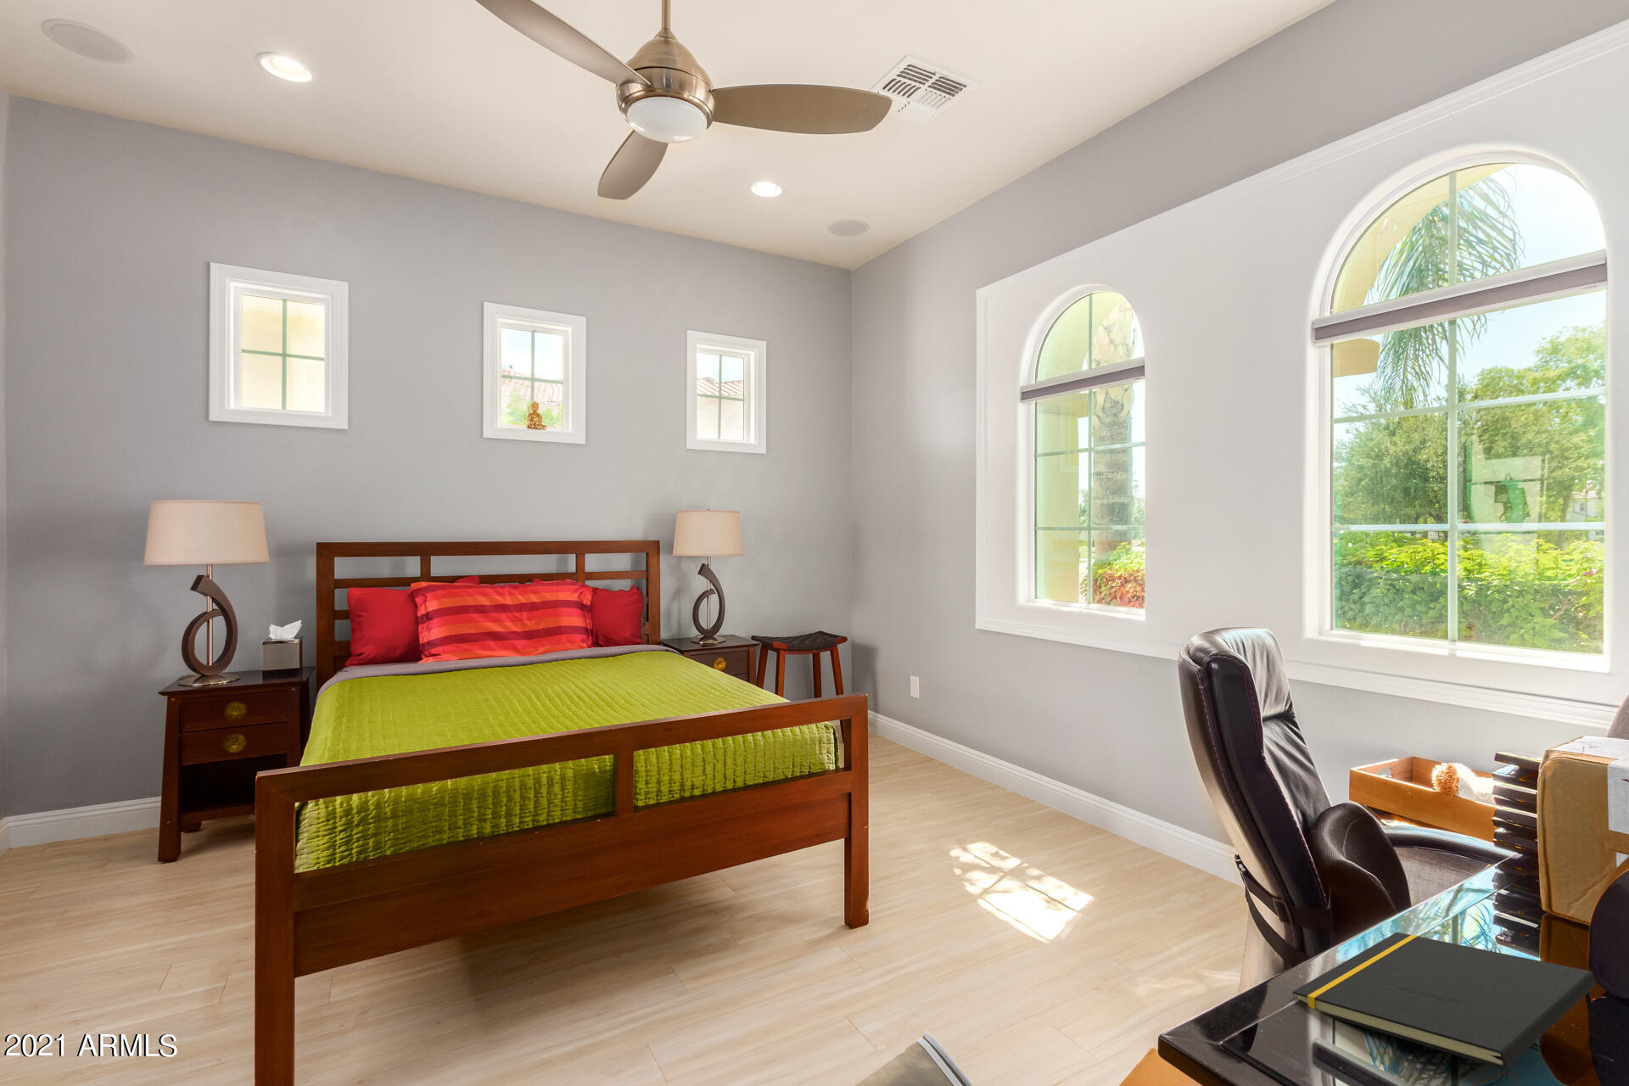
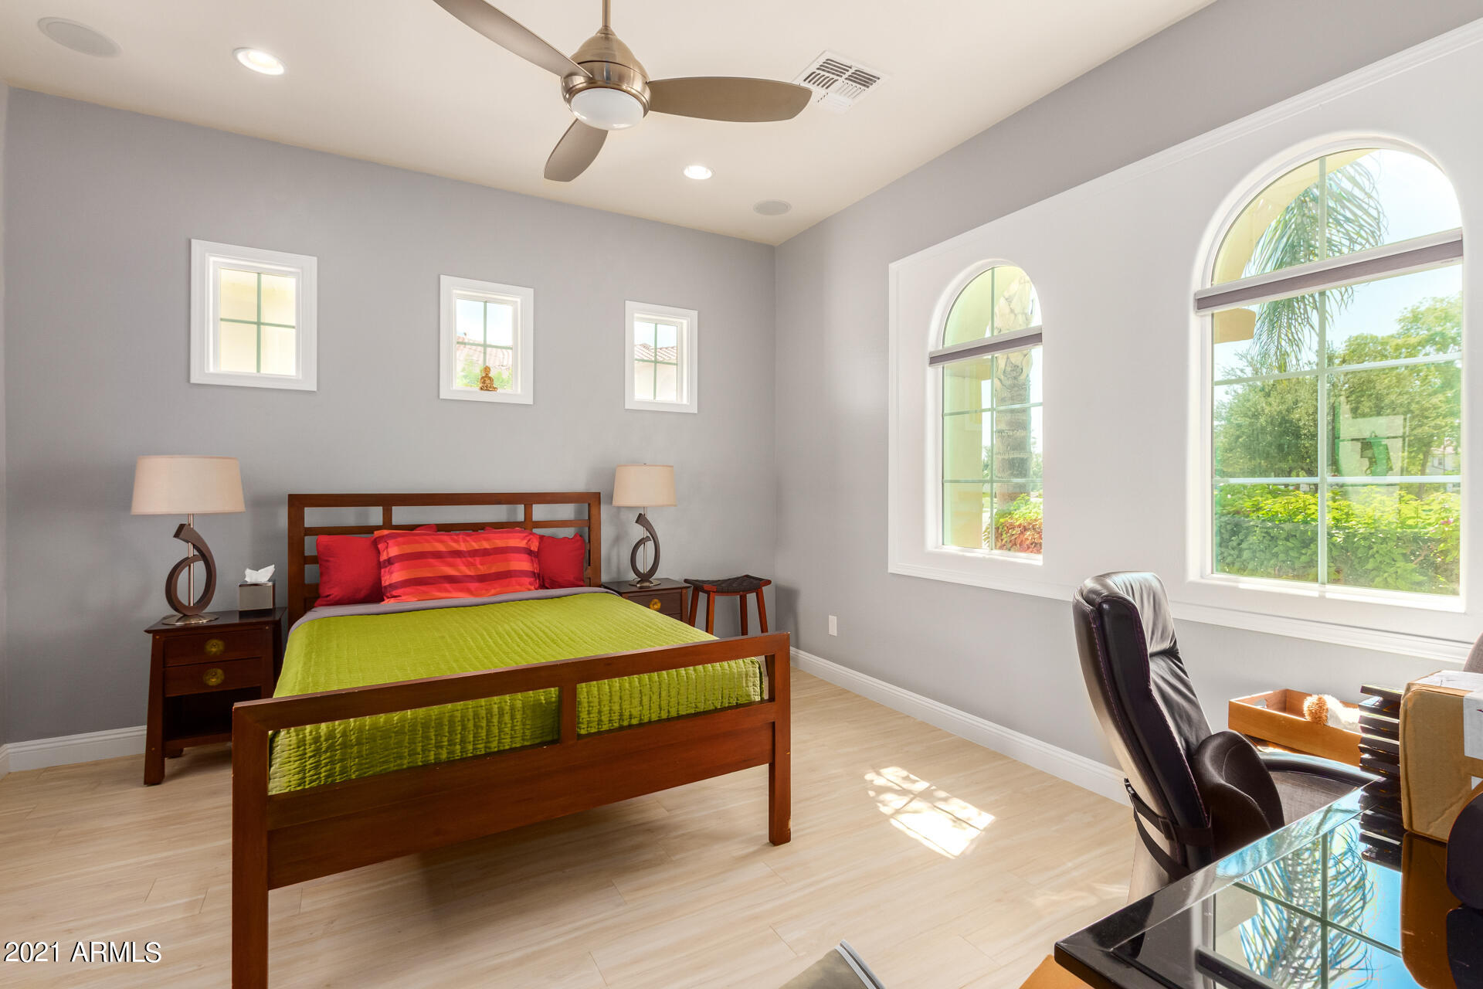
- notepad [1291,932,1596,1070]
